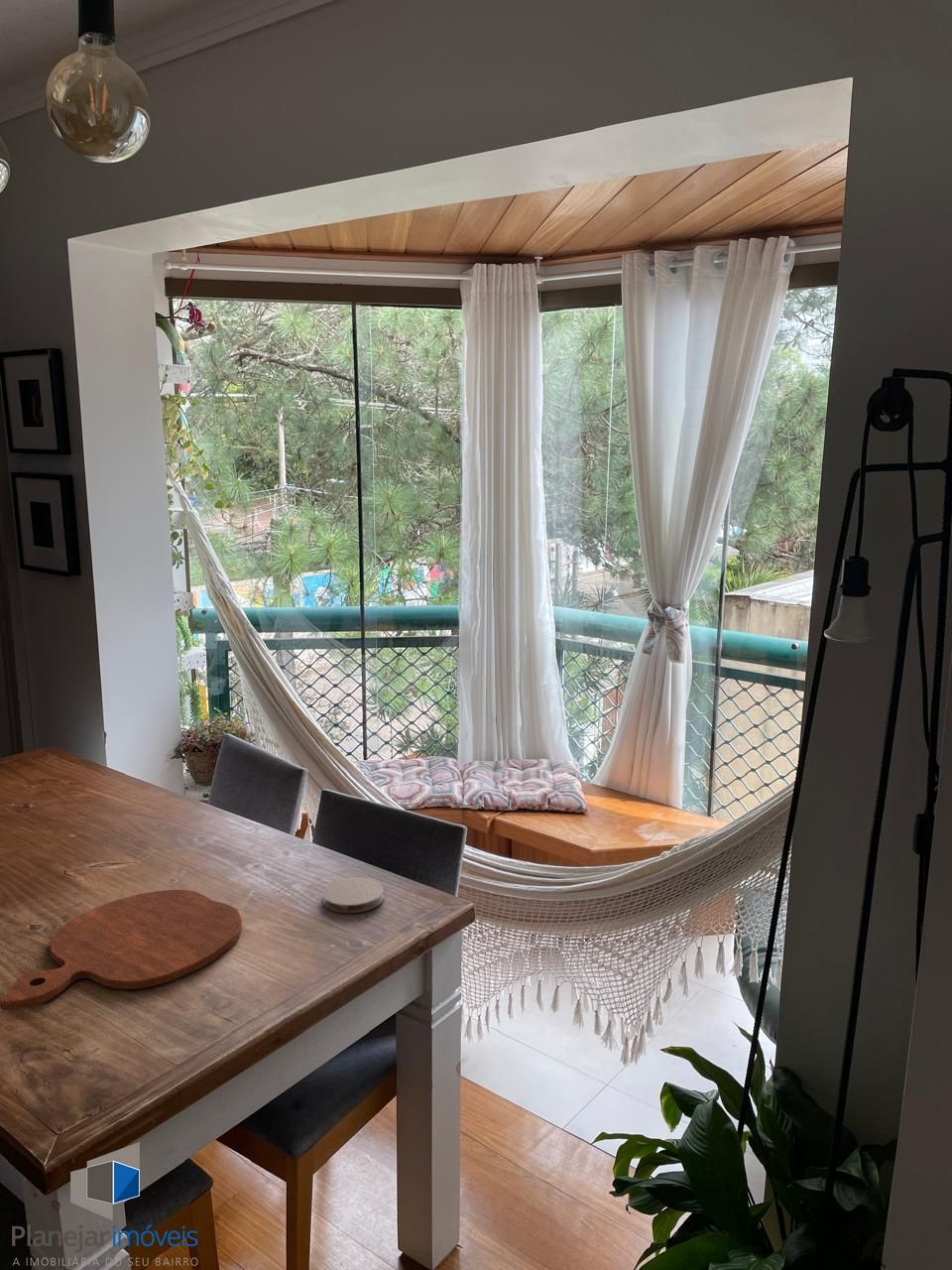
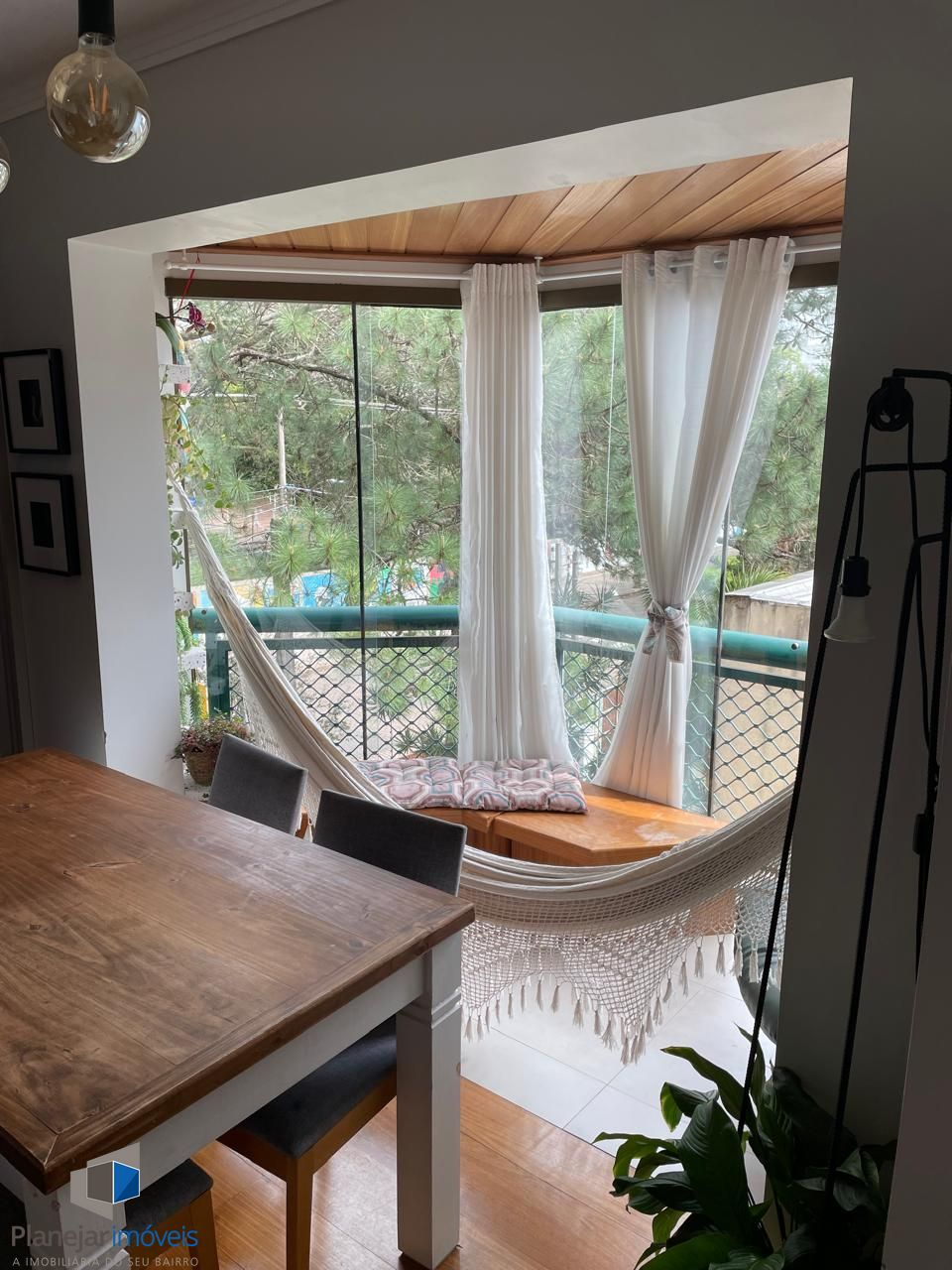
- cutting board [0,889,243,1011]
- coaster [321,876,385,914]
